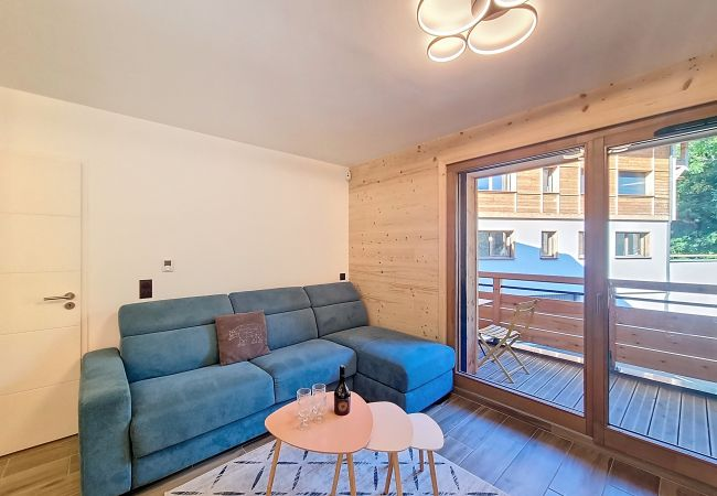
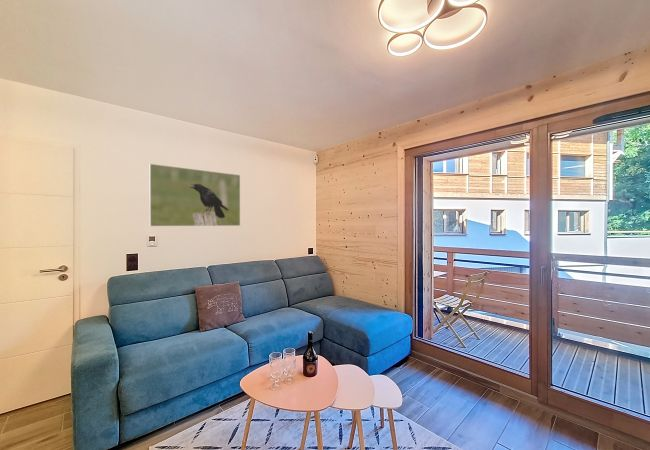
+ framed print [148,163,241,227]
